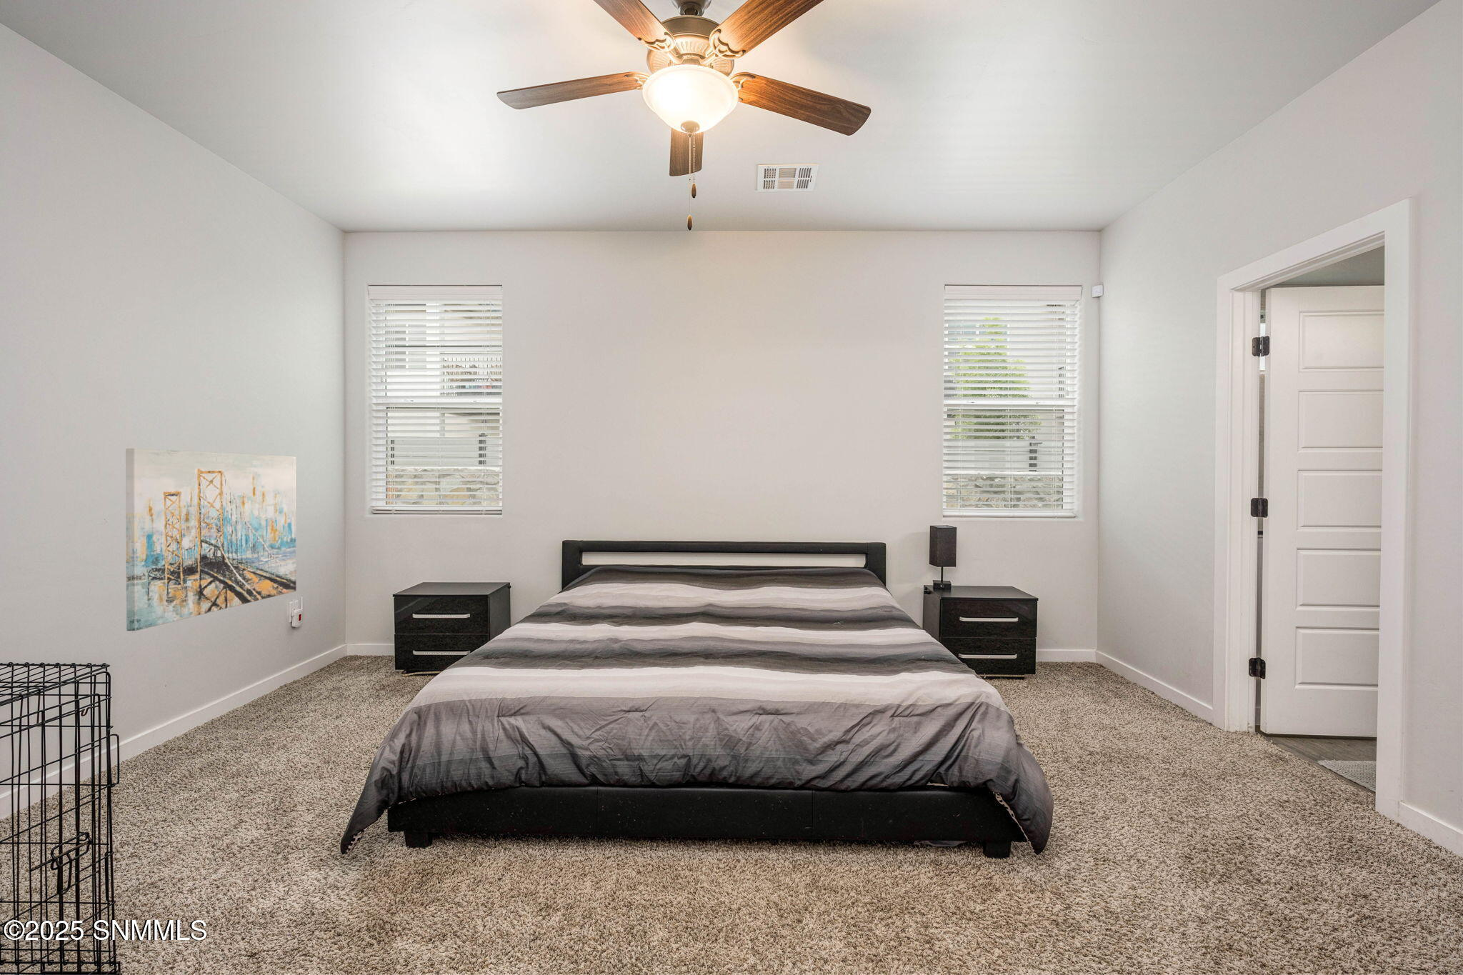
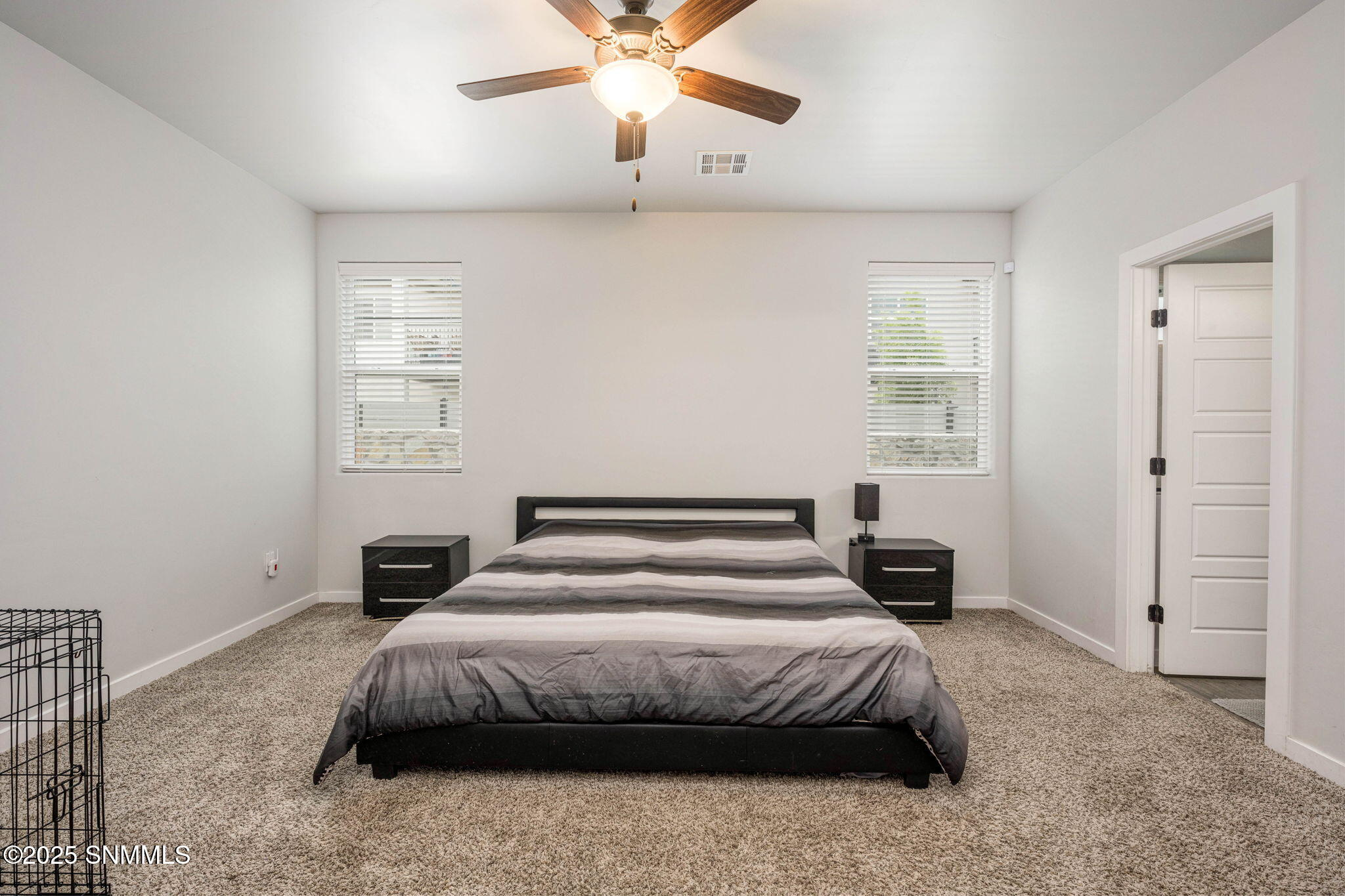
- wall art [125,448,297,631]
